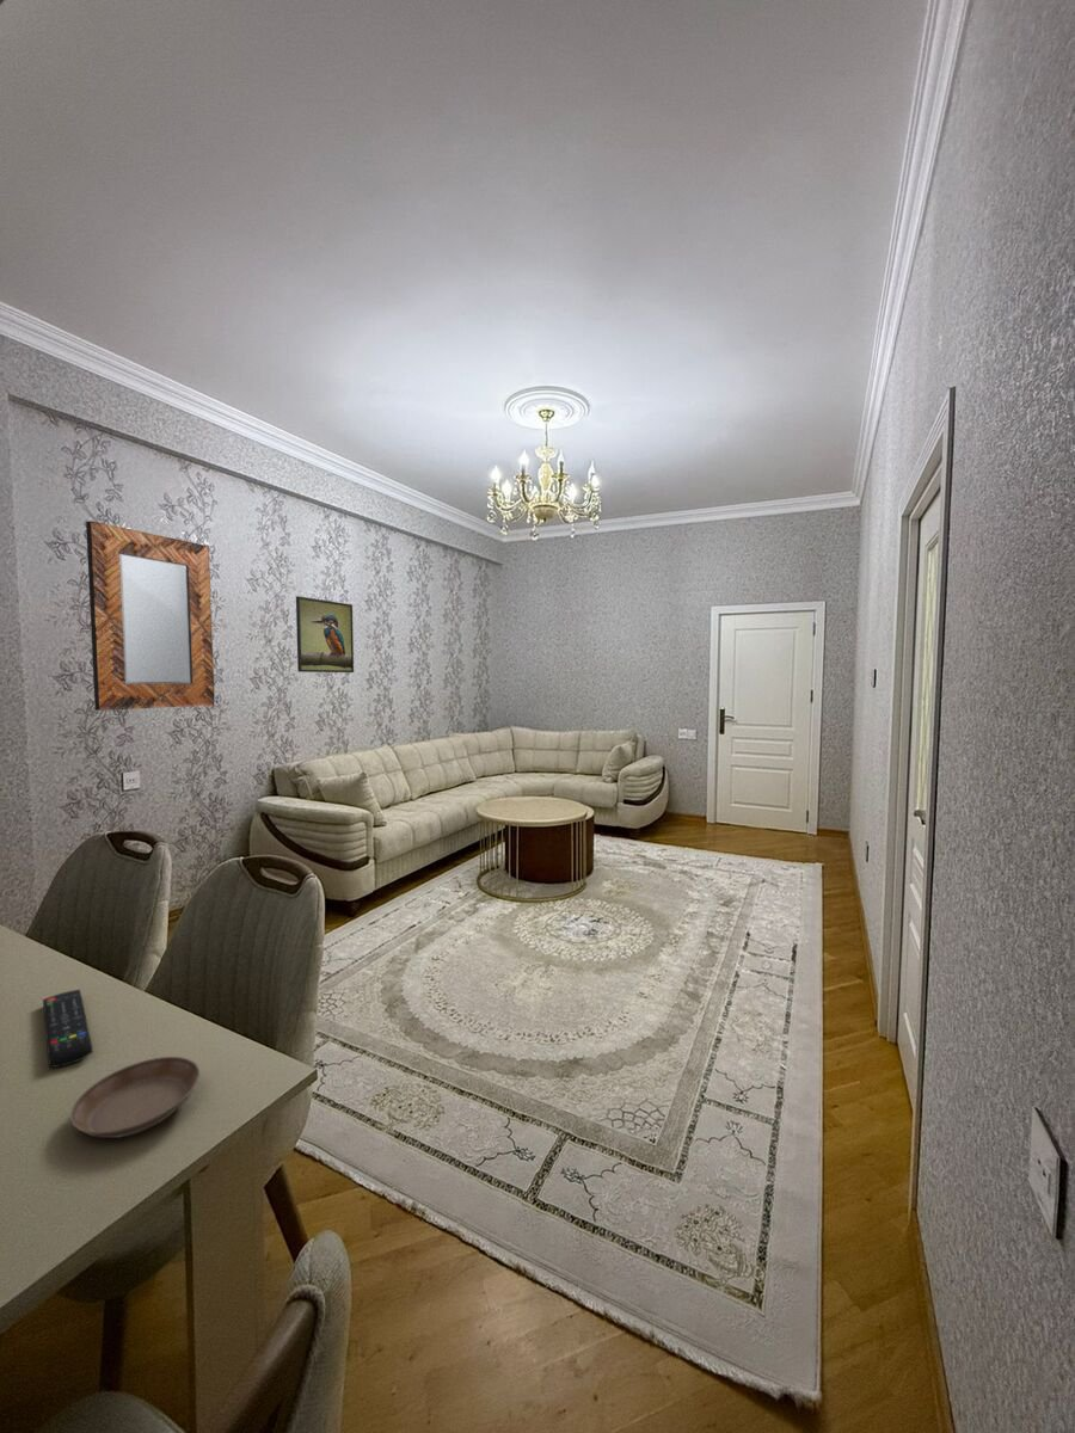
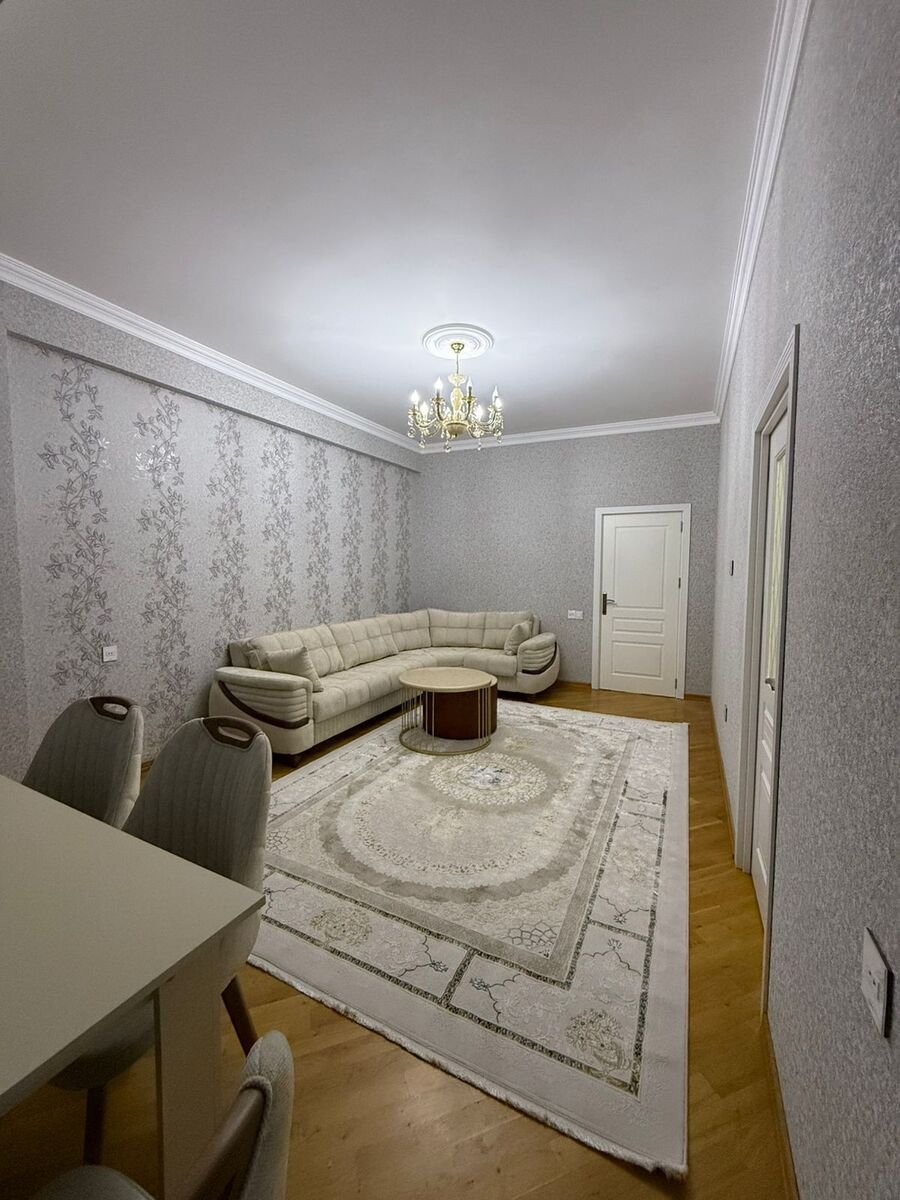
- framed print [295,595,355,674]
- saucer [69,1056,201,1139]
- remote control [42,989,94,1068]
- home mirror [85,519,215,712]
